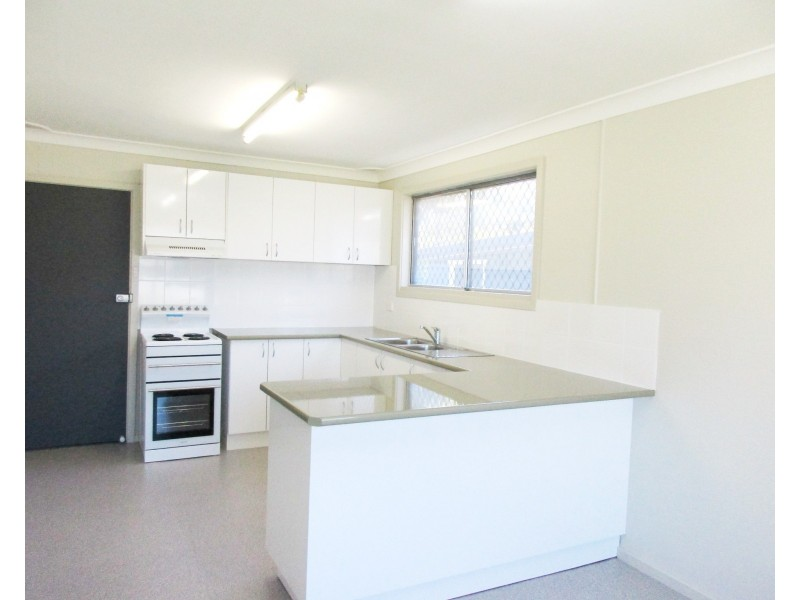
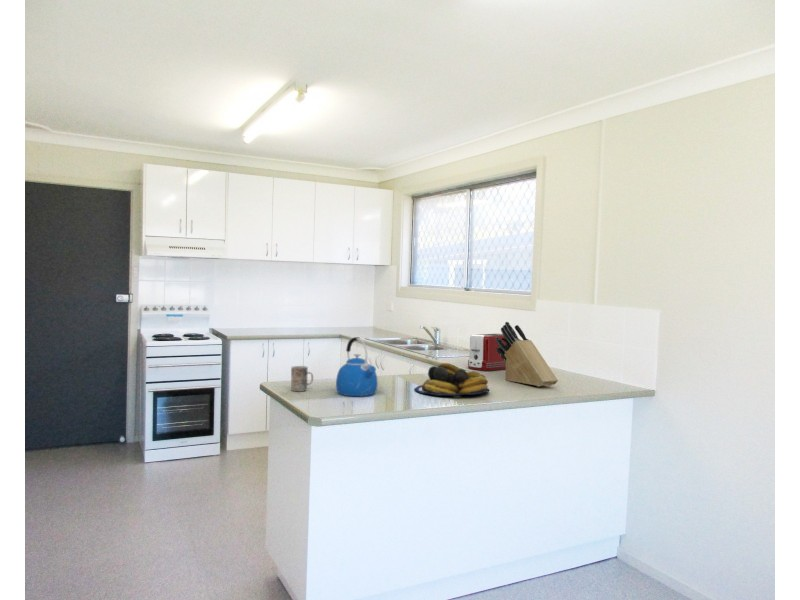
+ mug [290,365,314,392]
+ kettle [335,336,379,397]
+ toaster [467,333,507,371]
+ knife block [495,321,559,388]
+ fruit bowl [413,362,490,397]
